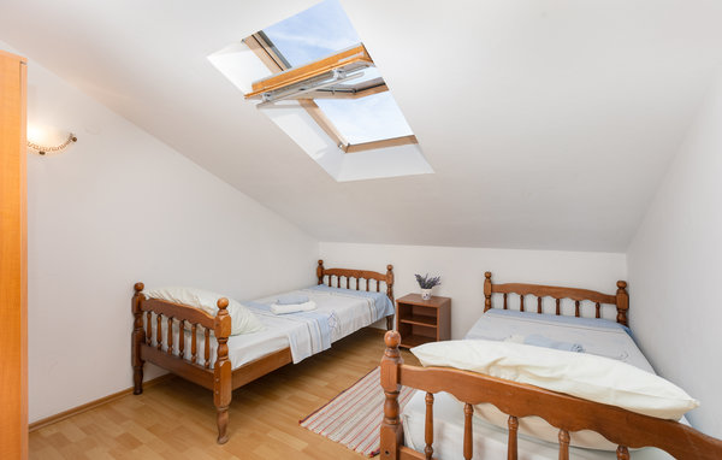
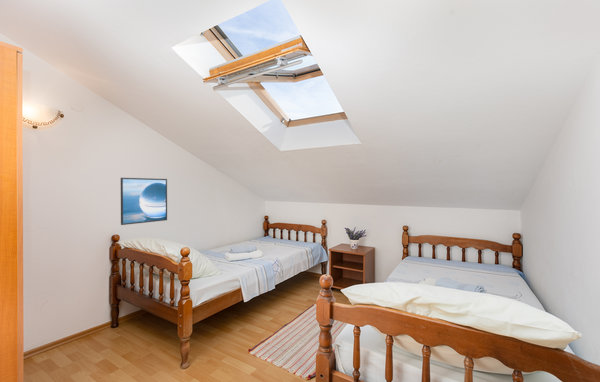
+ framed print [120,177,168,226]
